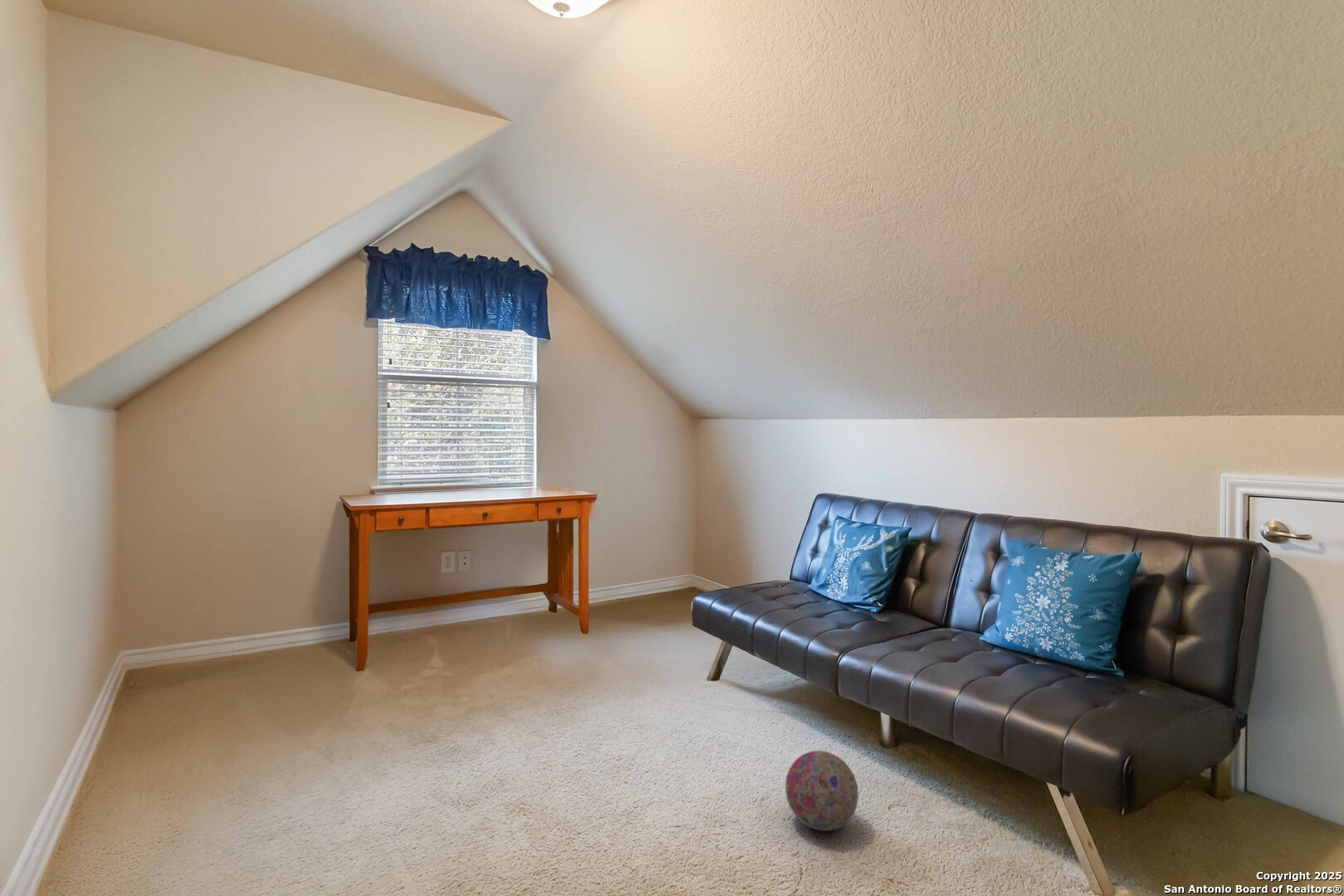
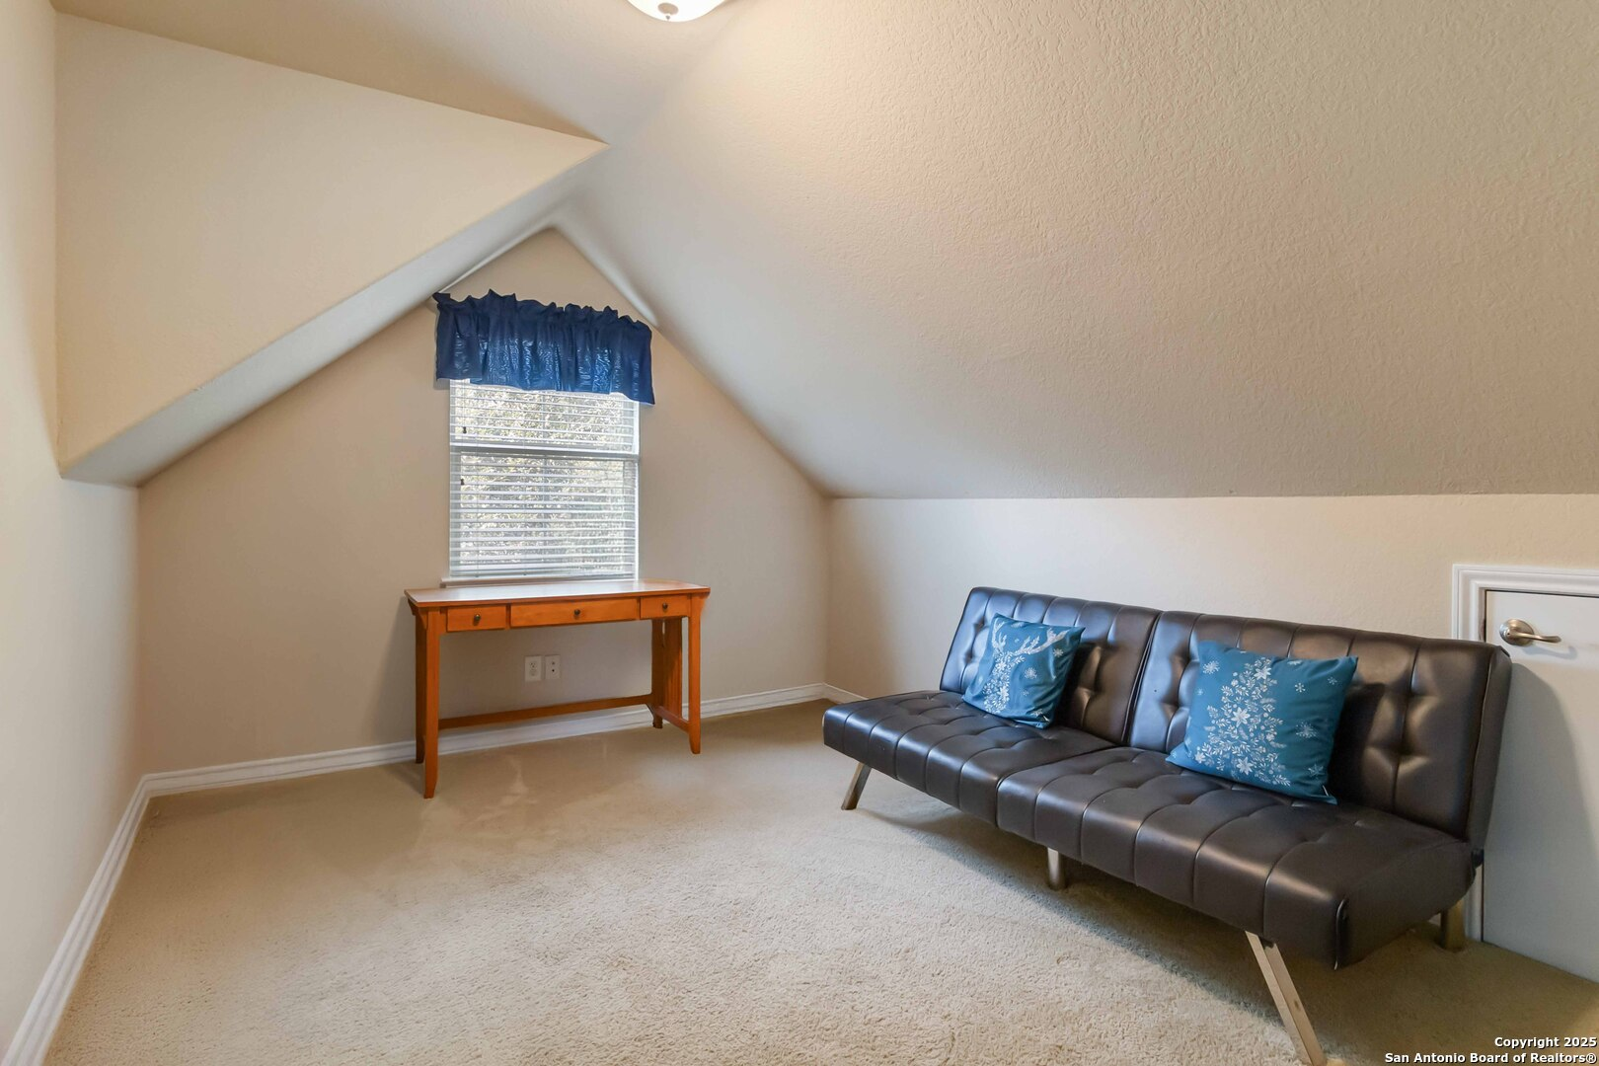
- decorative ball [784,750,859,831]
